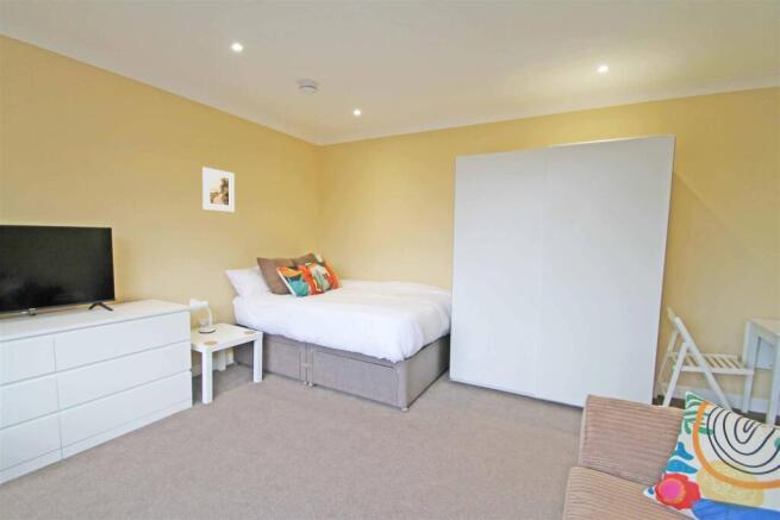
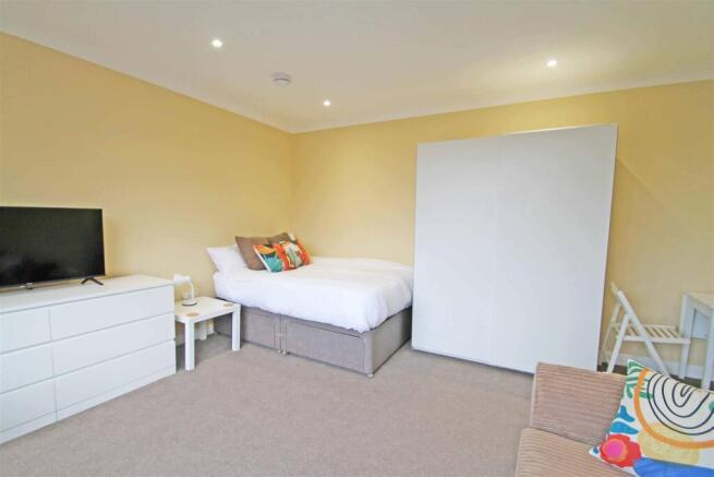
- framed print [201,167,236,213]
